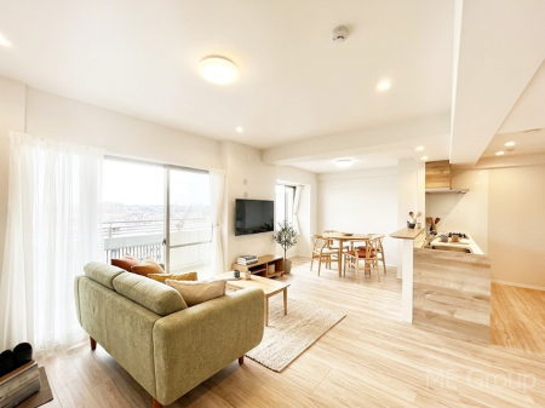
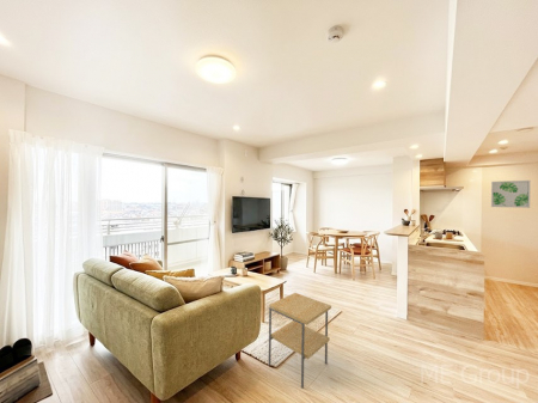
+ side table [268,292,332,390]
+ wall art [490,179,531,209]
